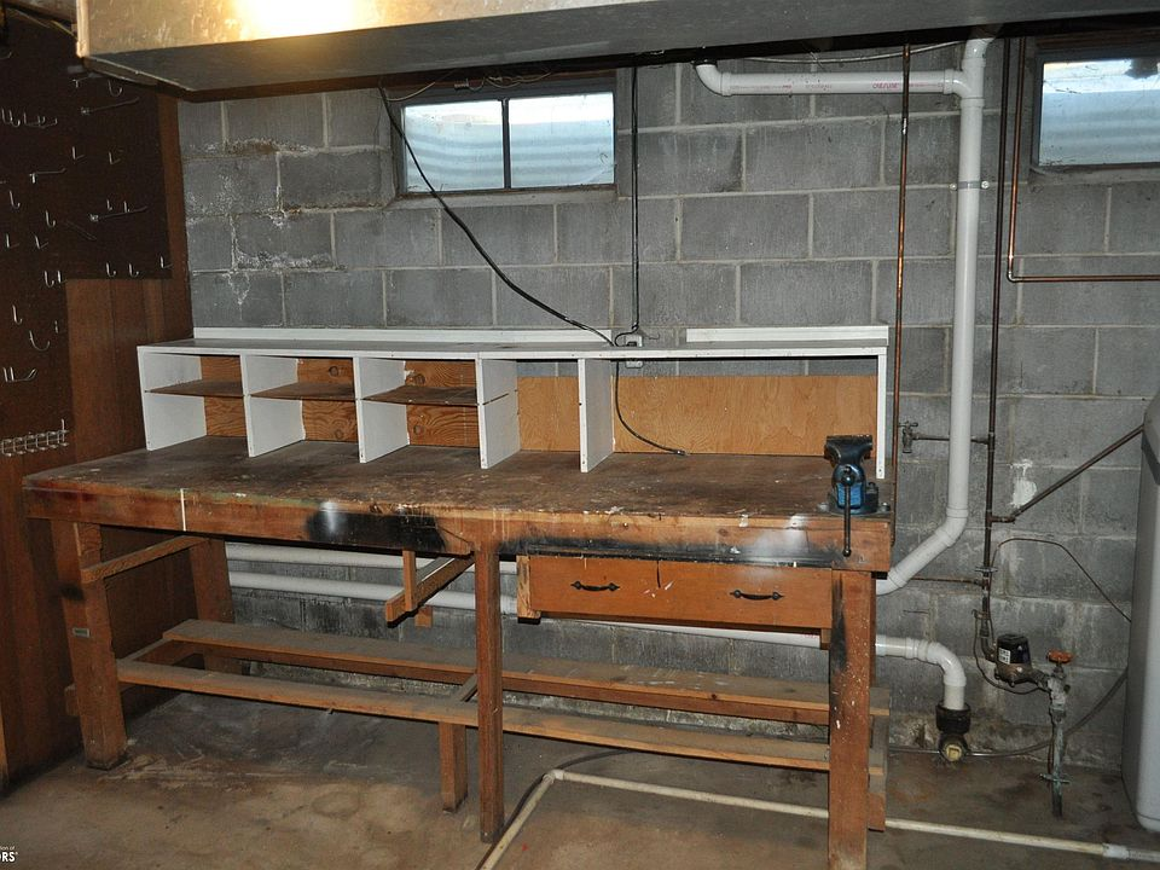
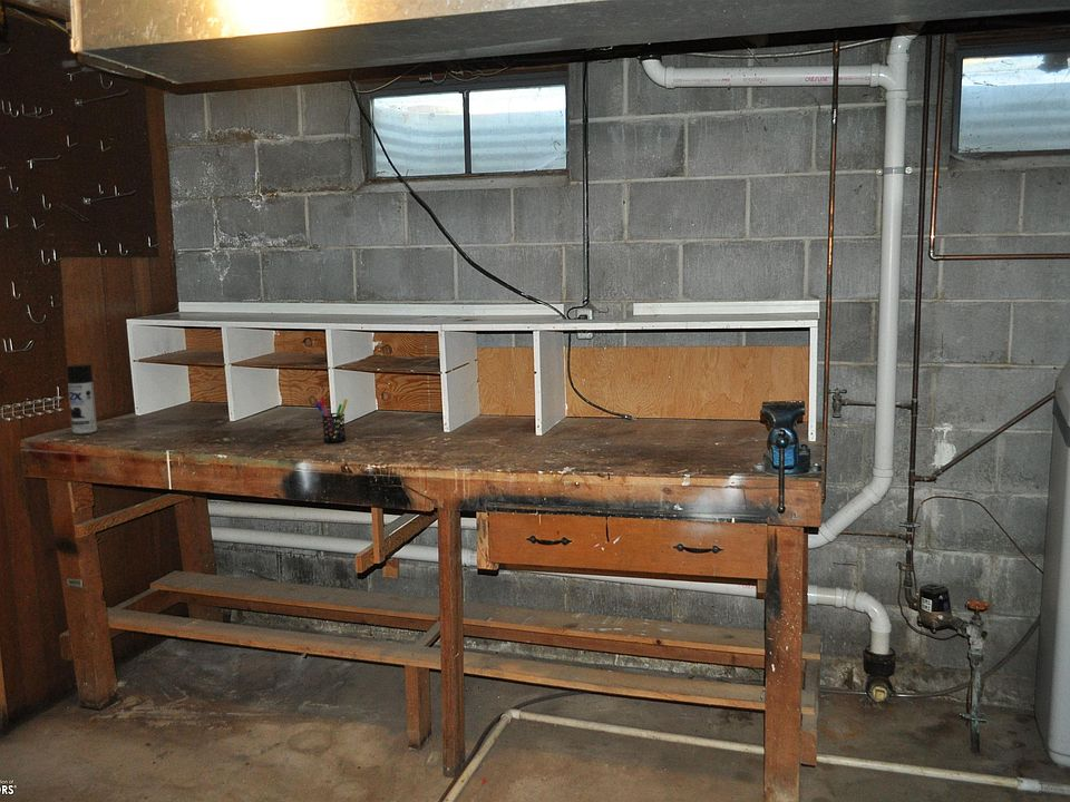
+ pen holder [314,395,349,443]
+ spray can [66,363,98,436]
